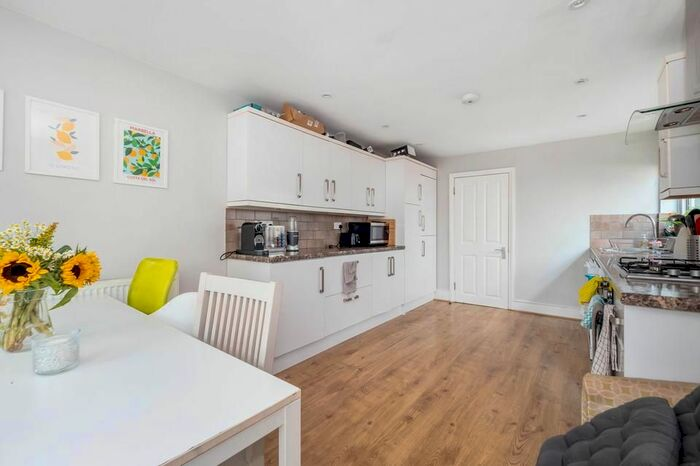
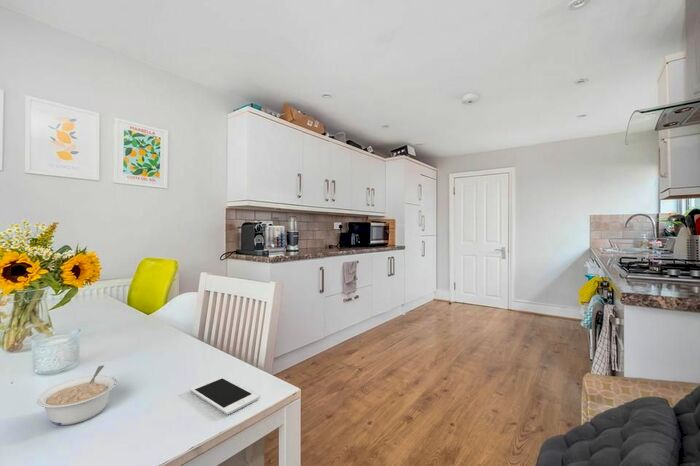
+ legume [36,364,118,426]
+ cell phone [189,376,260,415]
